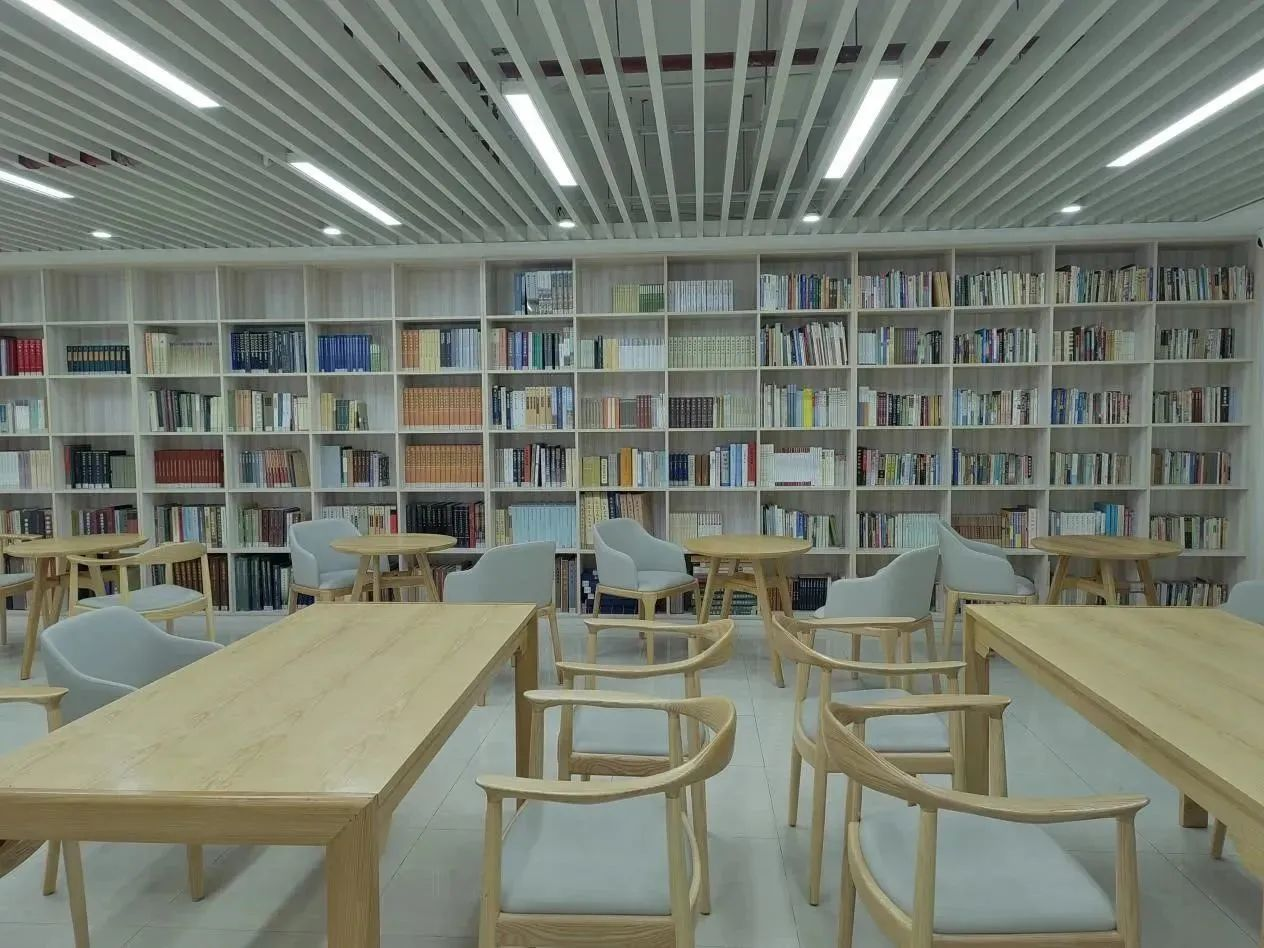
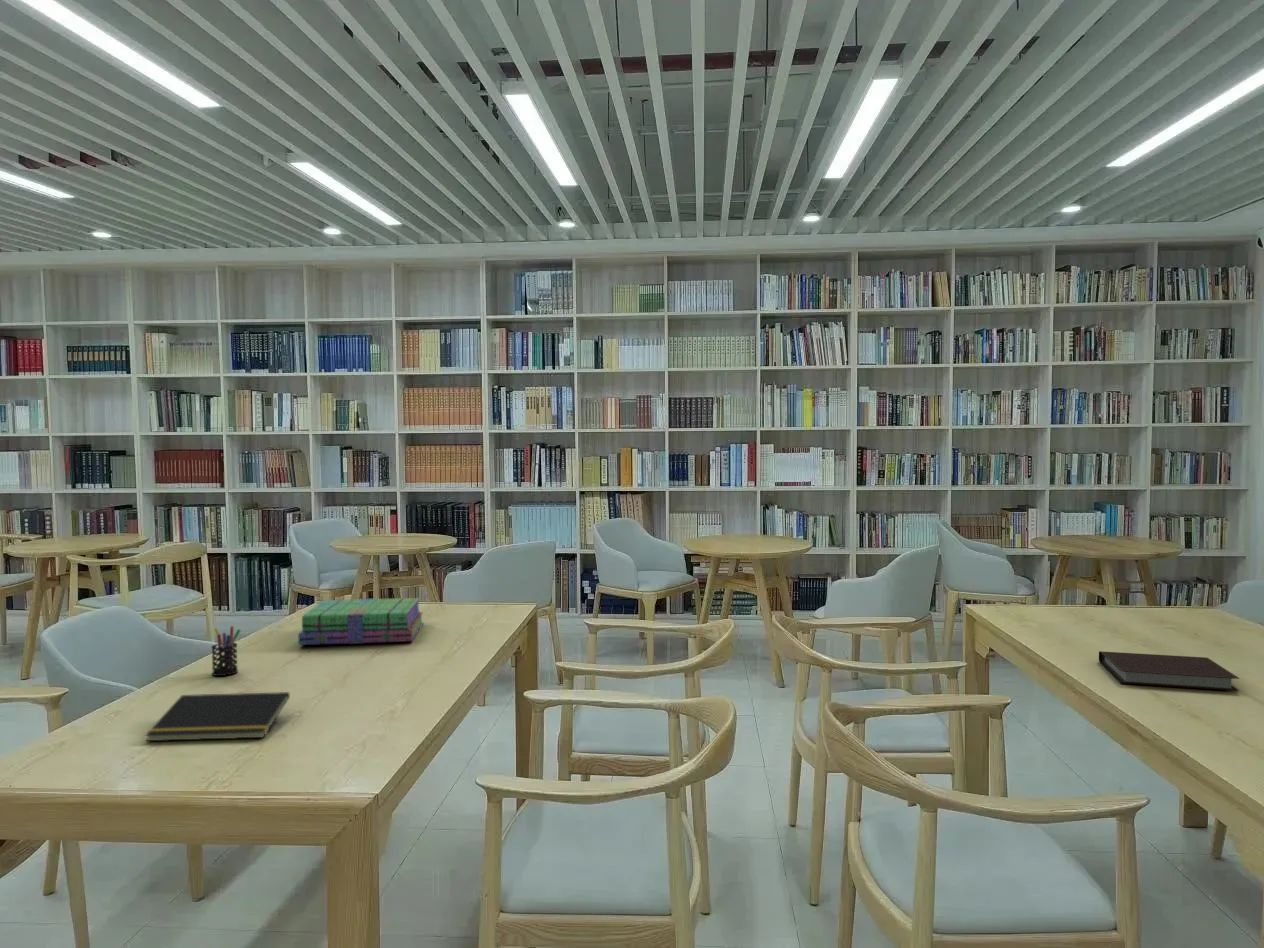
+ notebook [1098,650,1240,692]
+ pen holder [210,625,242,677]
+ notepad [144,691,291,742]
+ stack of books [298,597,424,646]
